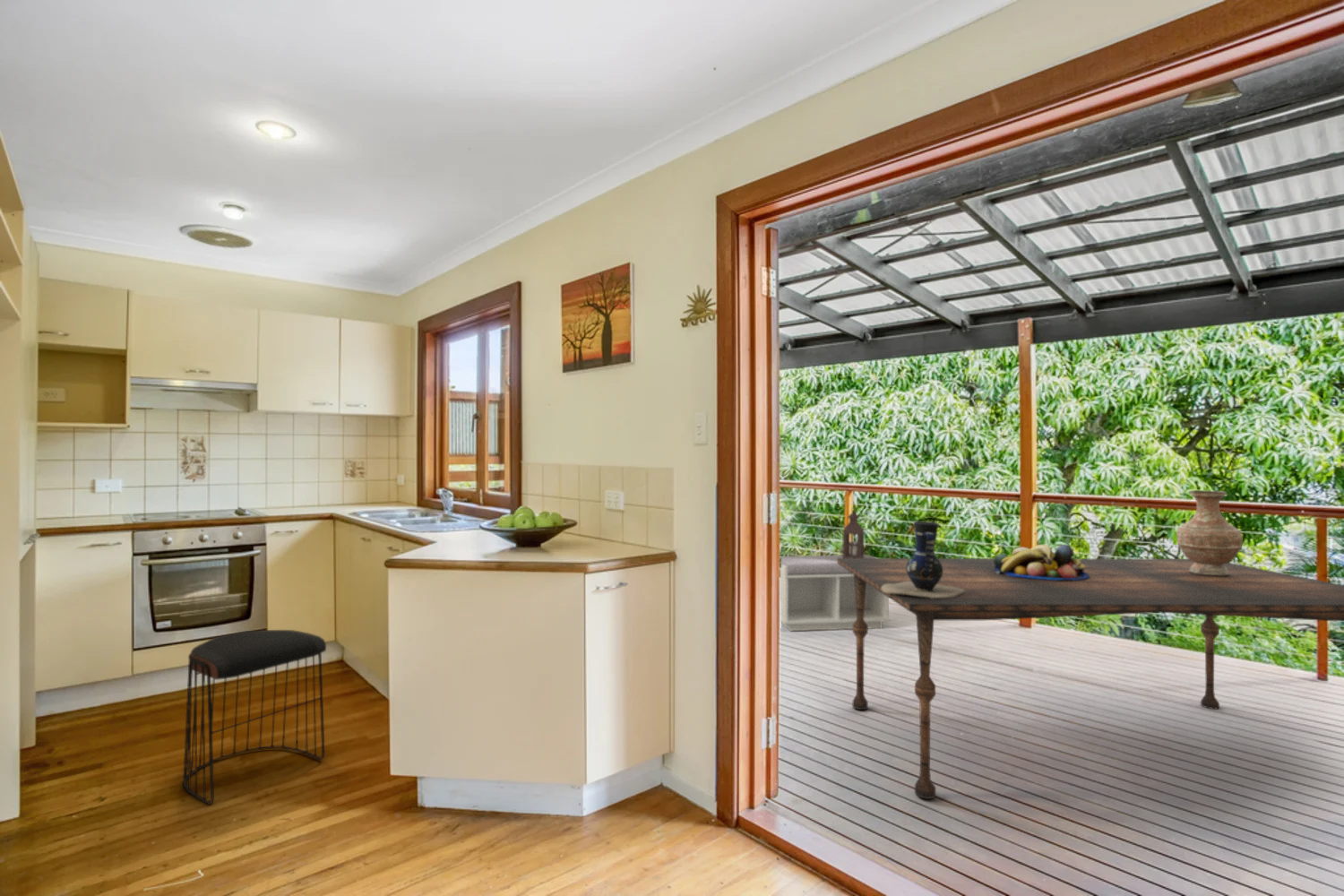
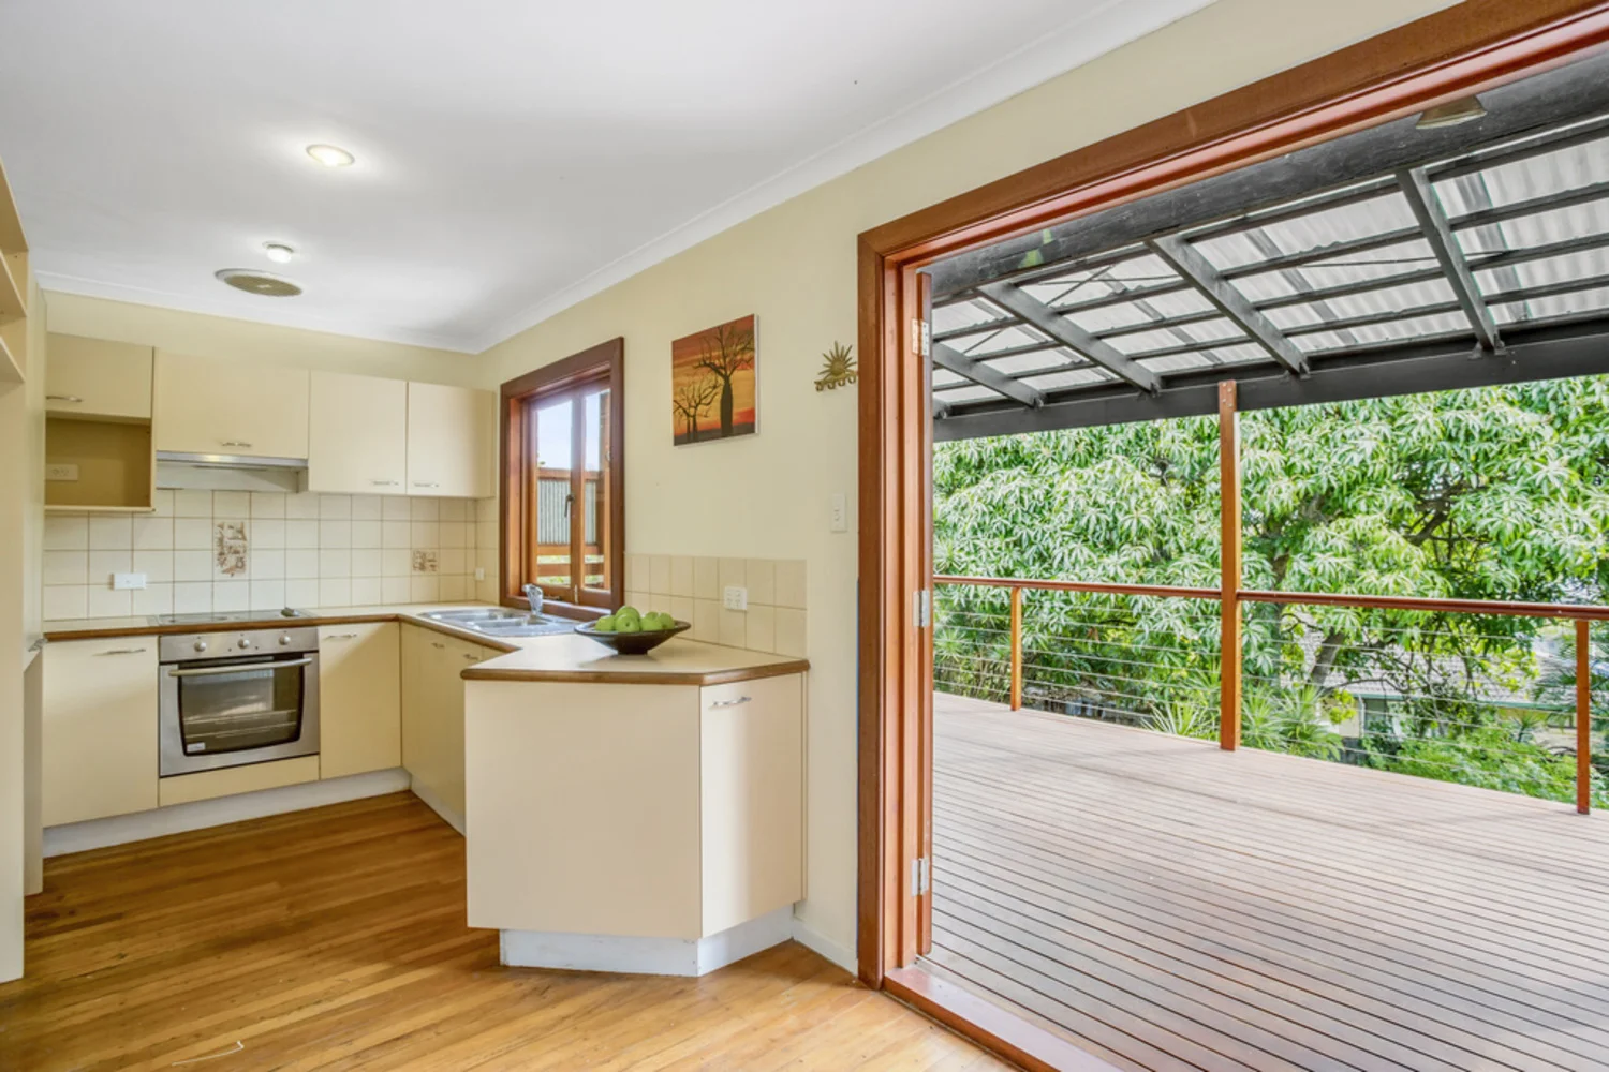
- vase [1176,489,1244,576]
- bench [780,554,892,632]
- lantern [841,506,865,558]
- fruit bowl [993,543,1090,581]
- pitcher [881,521,964,599]
- stool [182,629,327,806]
- dining table [838,557,1344,800]
